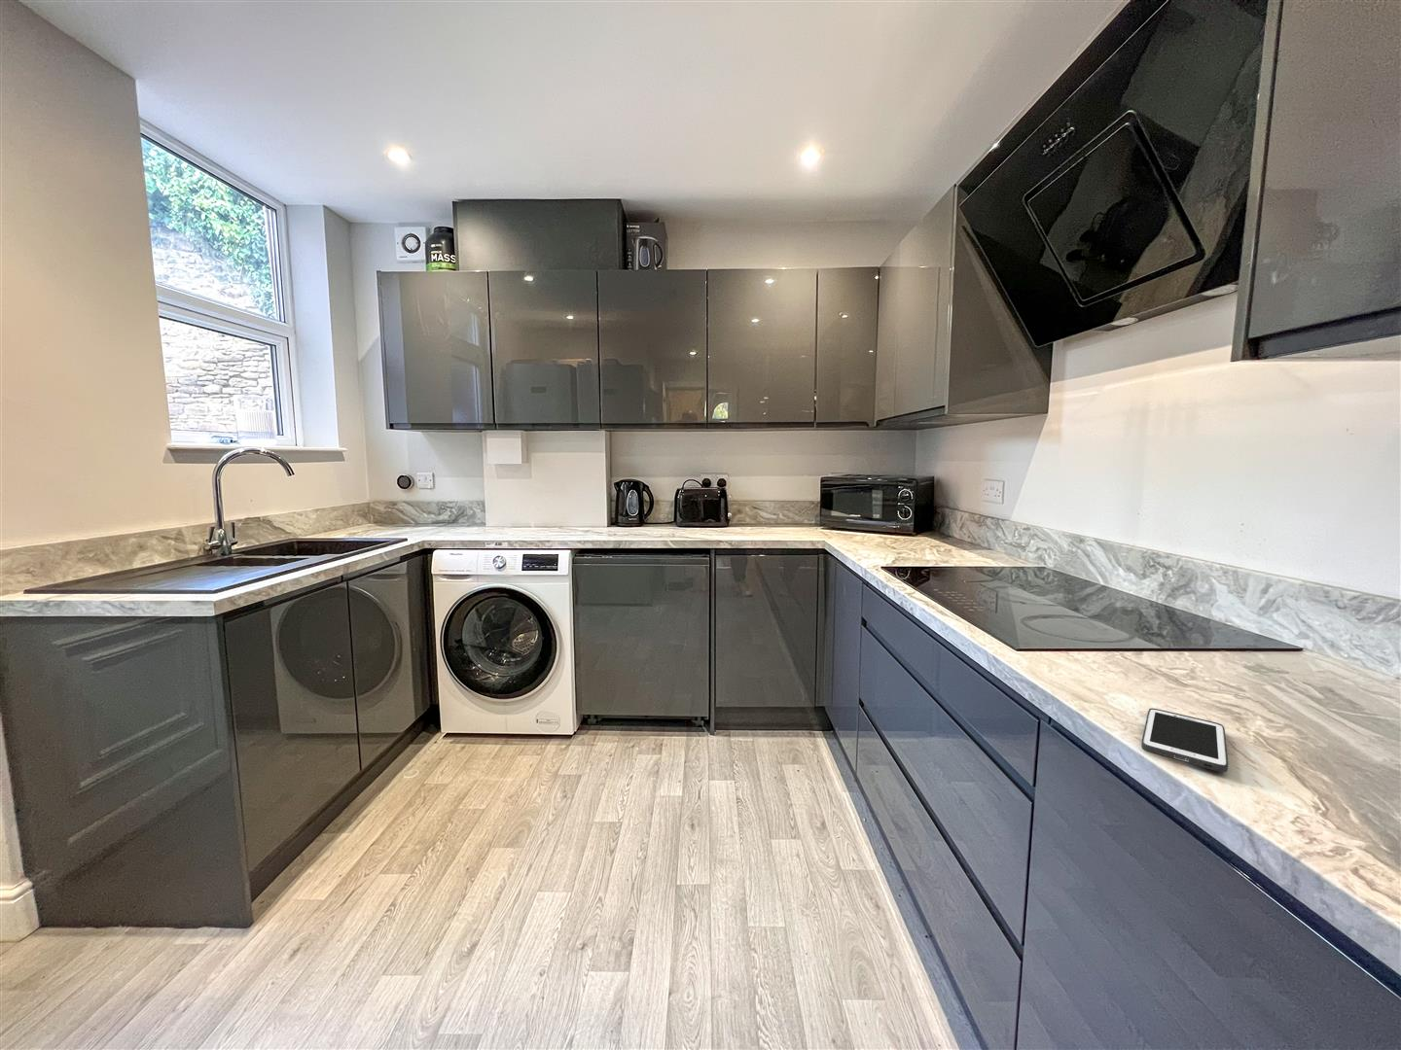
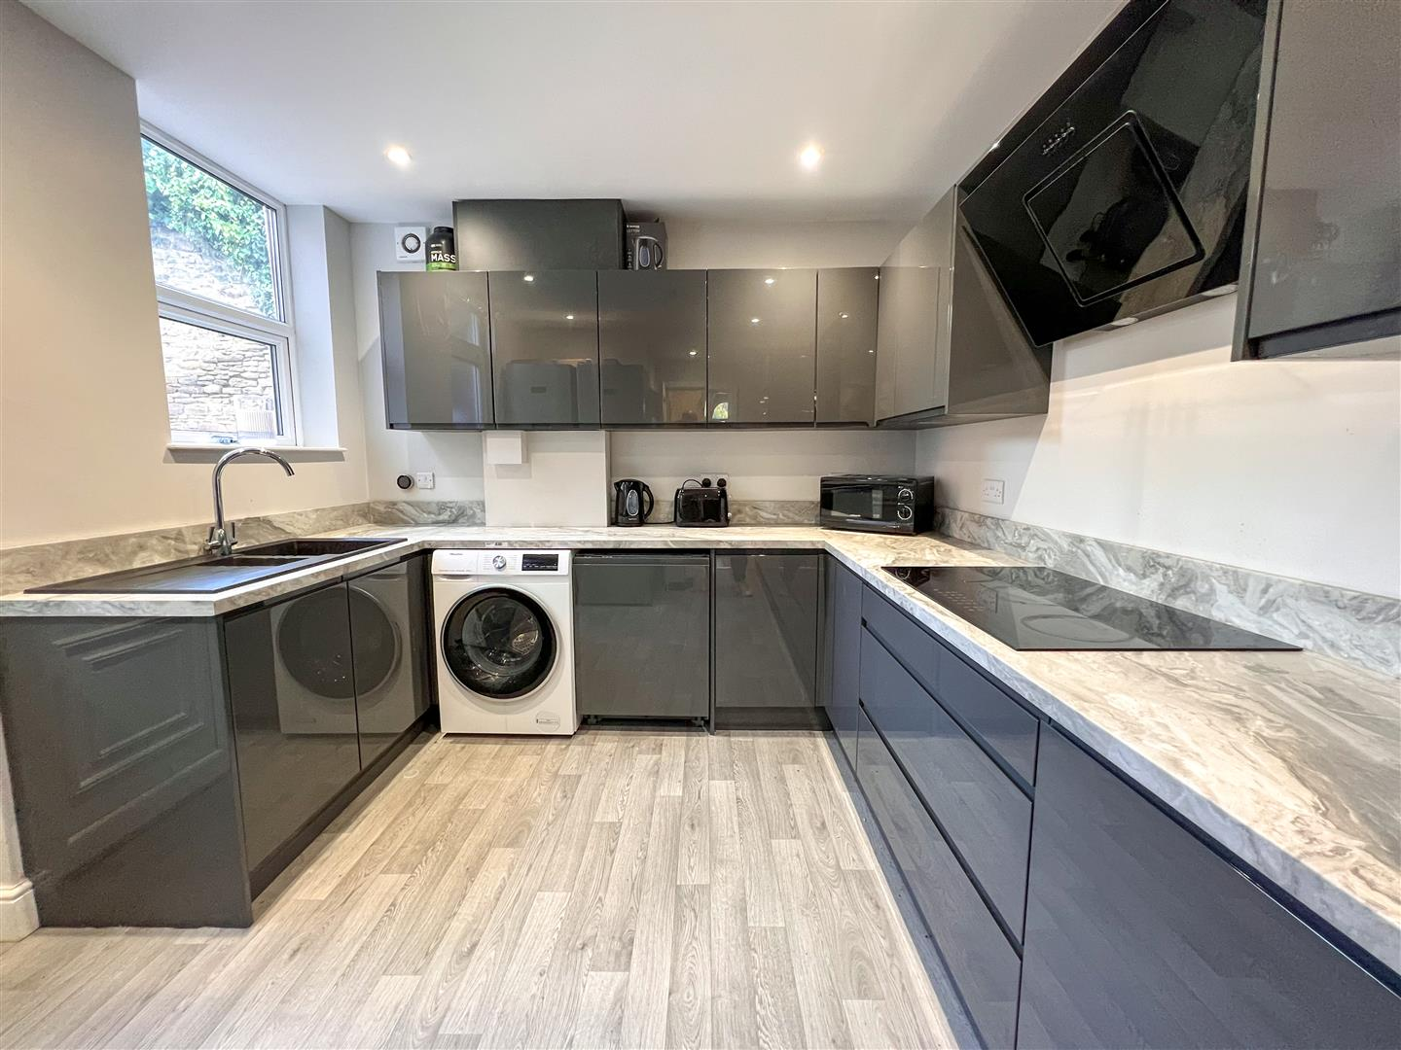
- cell phone [1141,707,1229,773]
